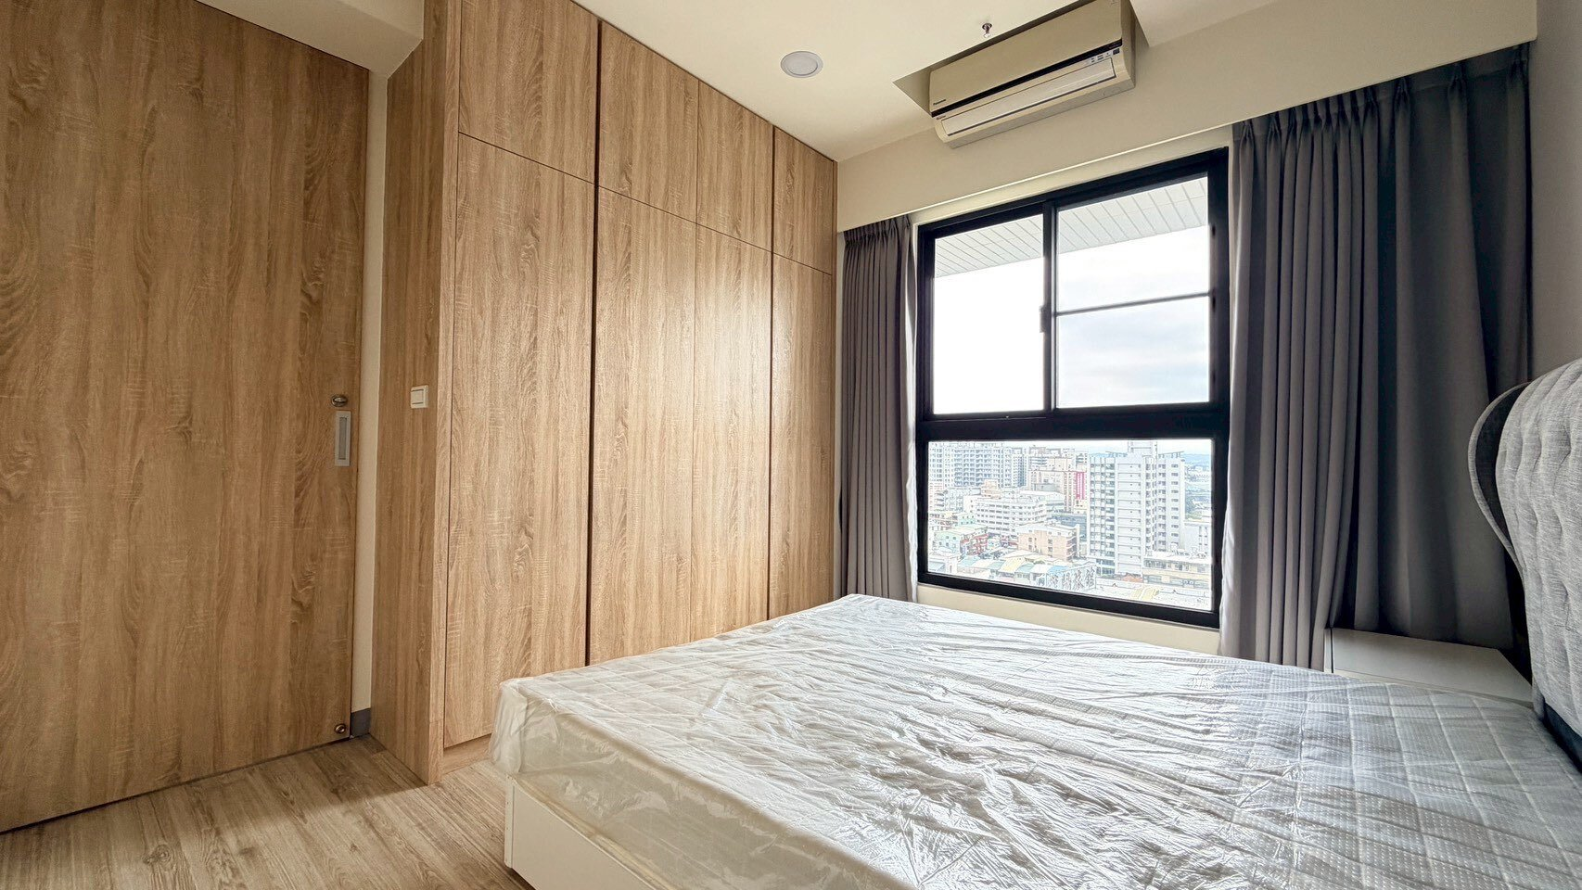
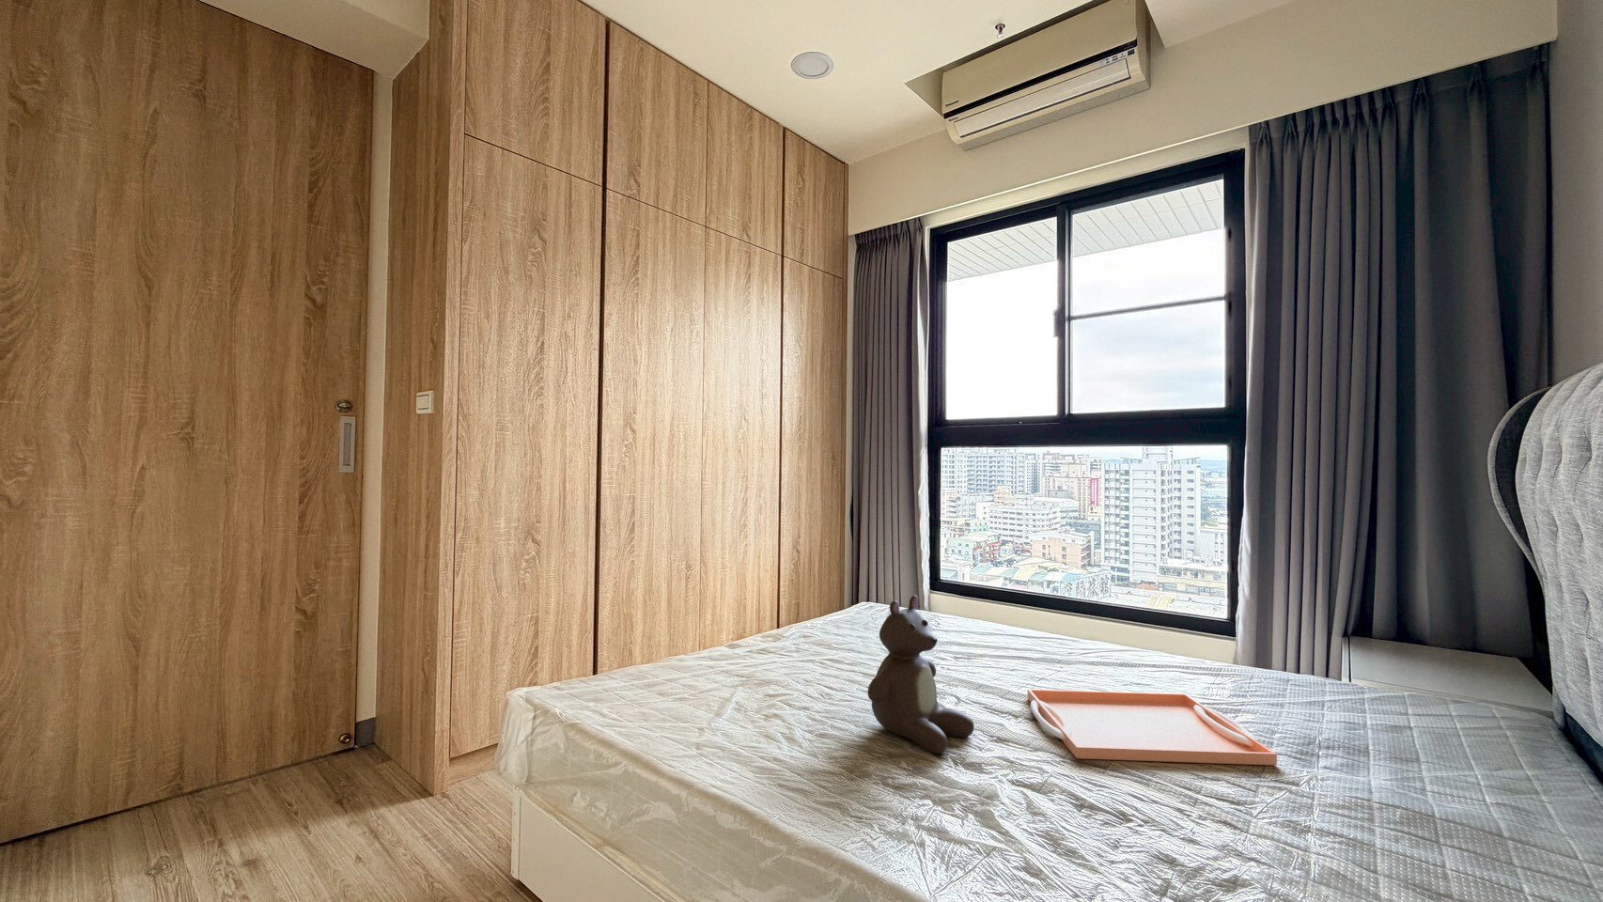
+ serving tray [1026,688,1278,765]
+ teddy bear [868,594,974,754]
